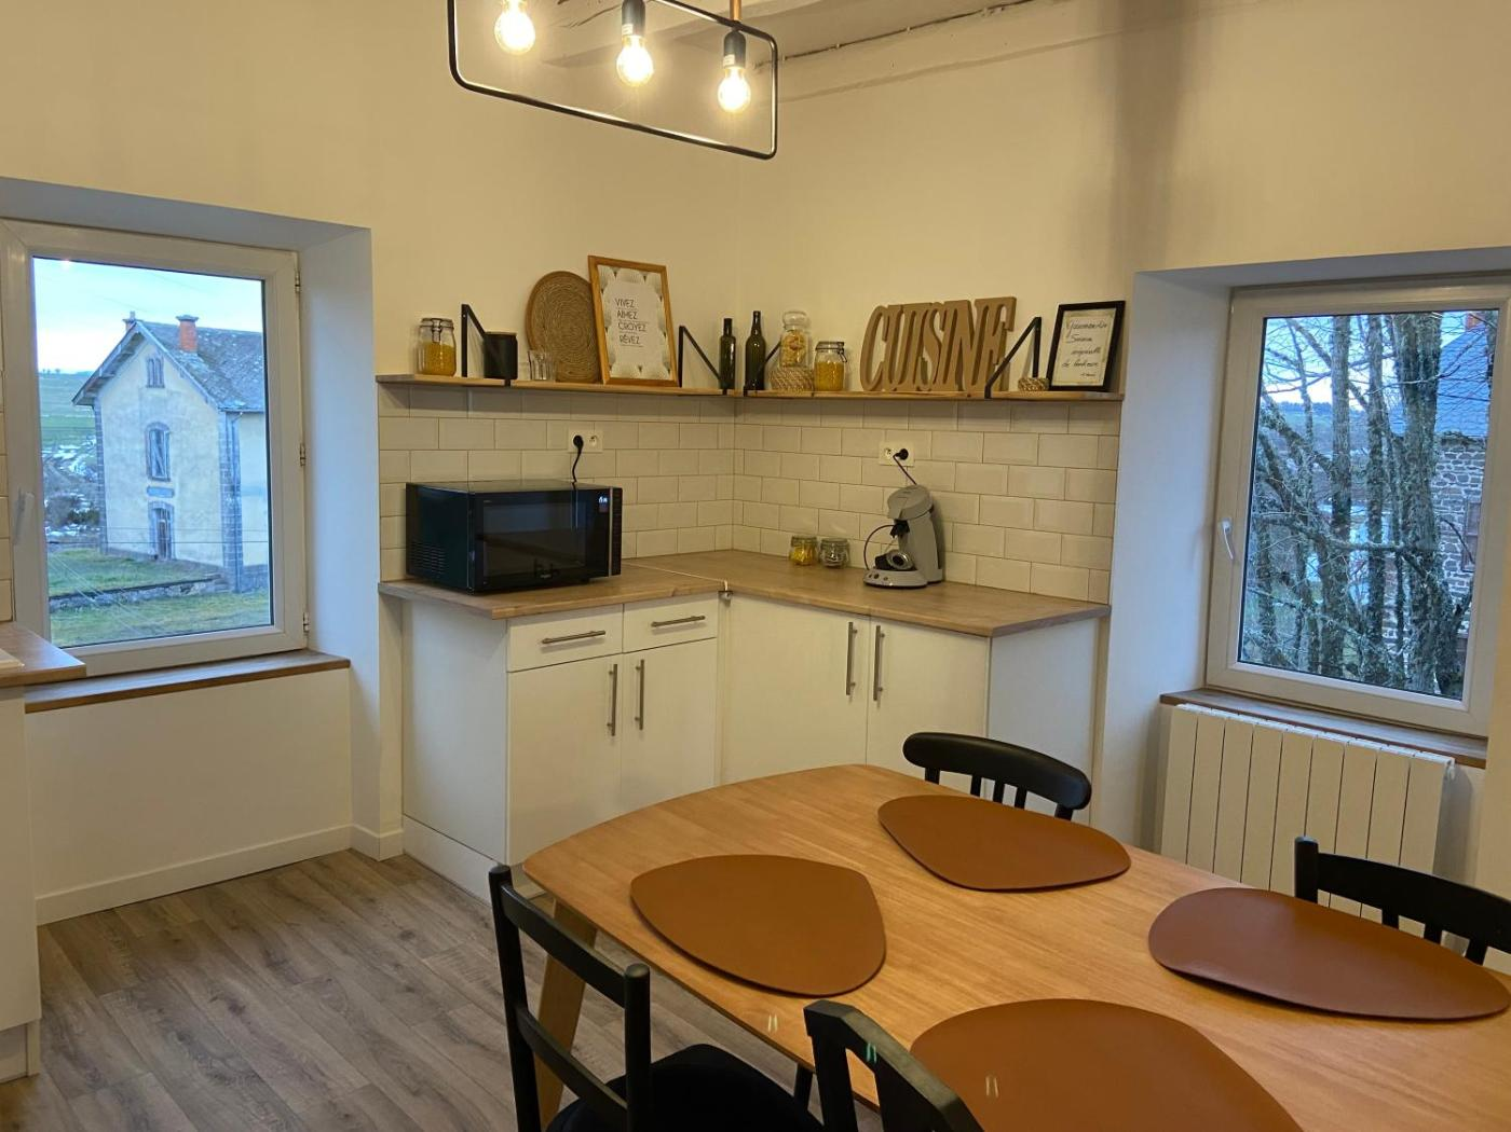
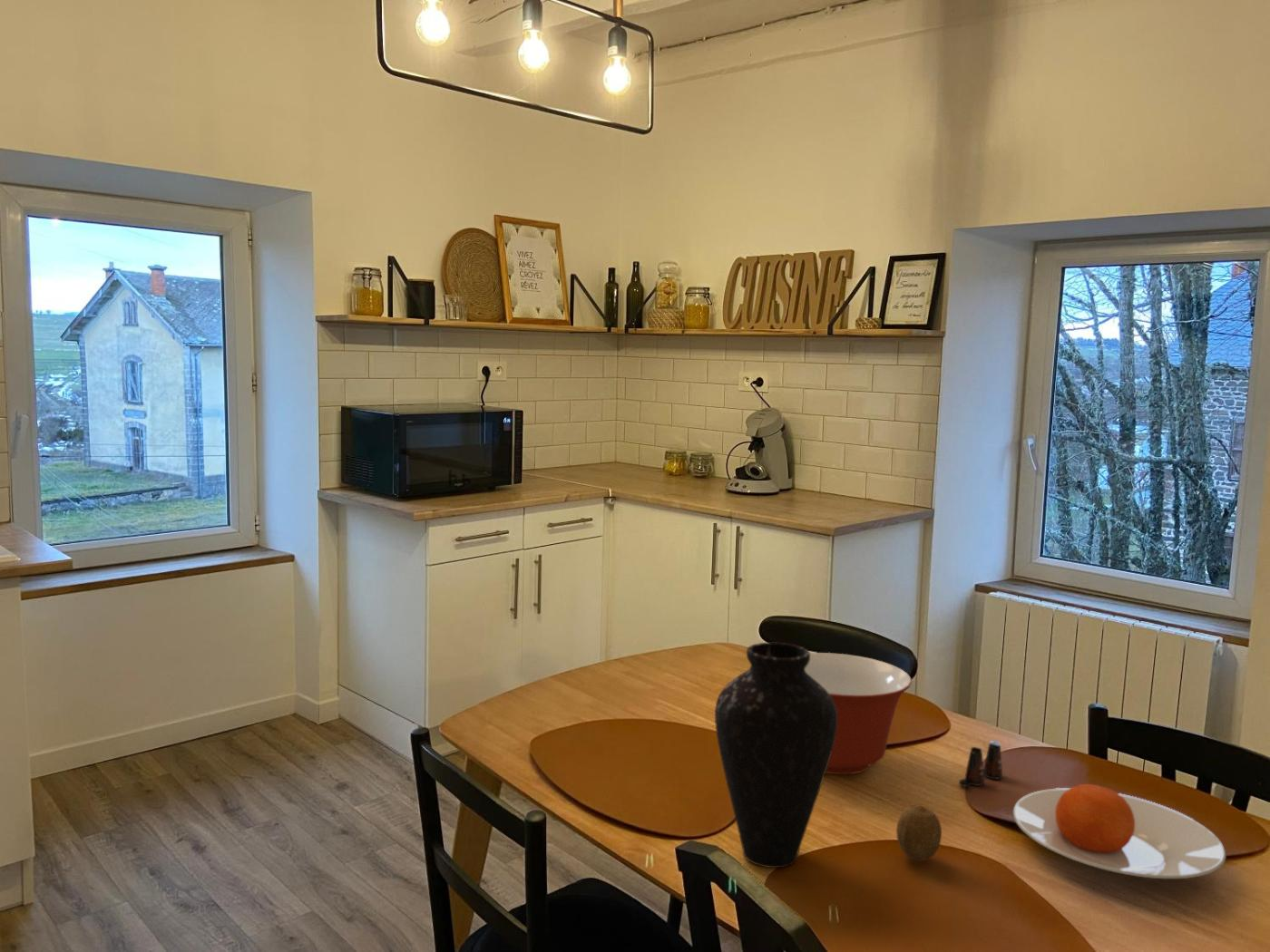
+ fruit [895,804,943,862]
+ vase [714,642,837,869]
+ mixing bowl [805,652,913,775]
+ plate [1011,783,1226,879]
+ salt shaker [958,740,1003,787]
